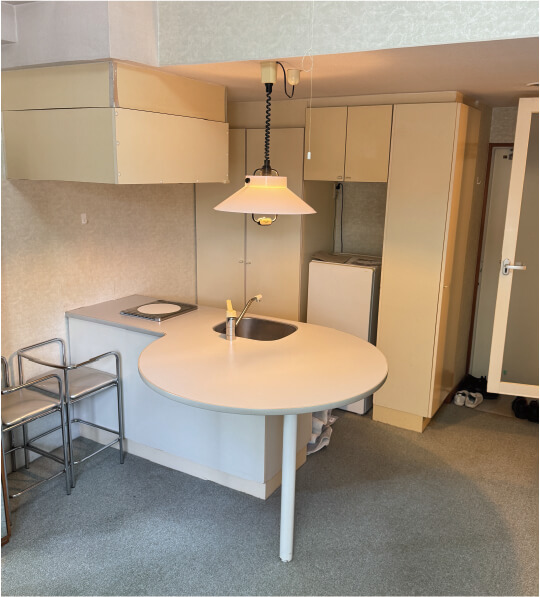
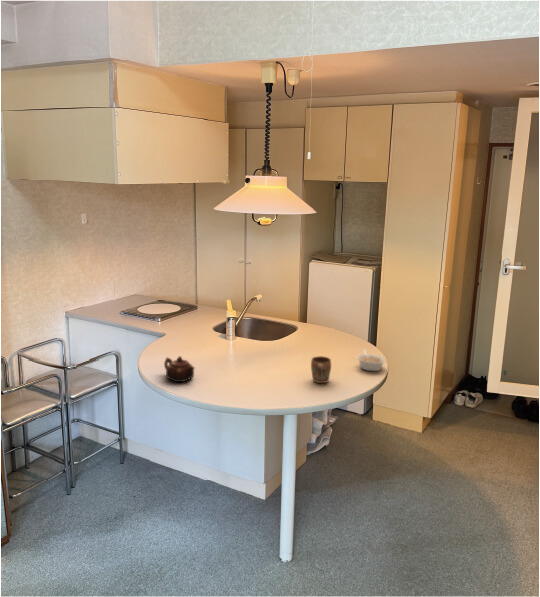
+ teapot [163,355,196,383]
+ legume [356,349,387,372]
+ mug [310,355,332,384]
